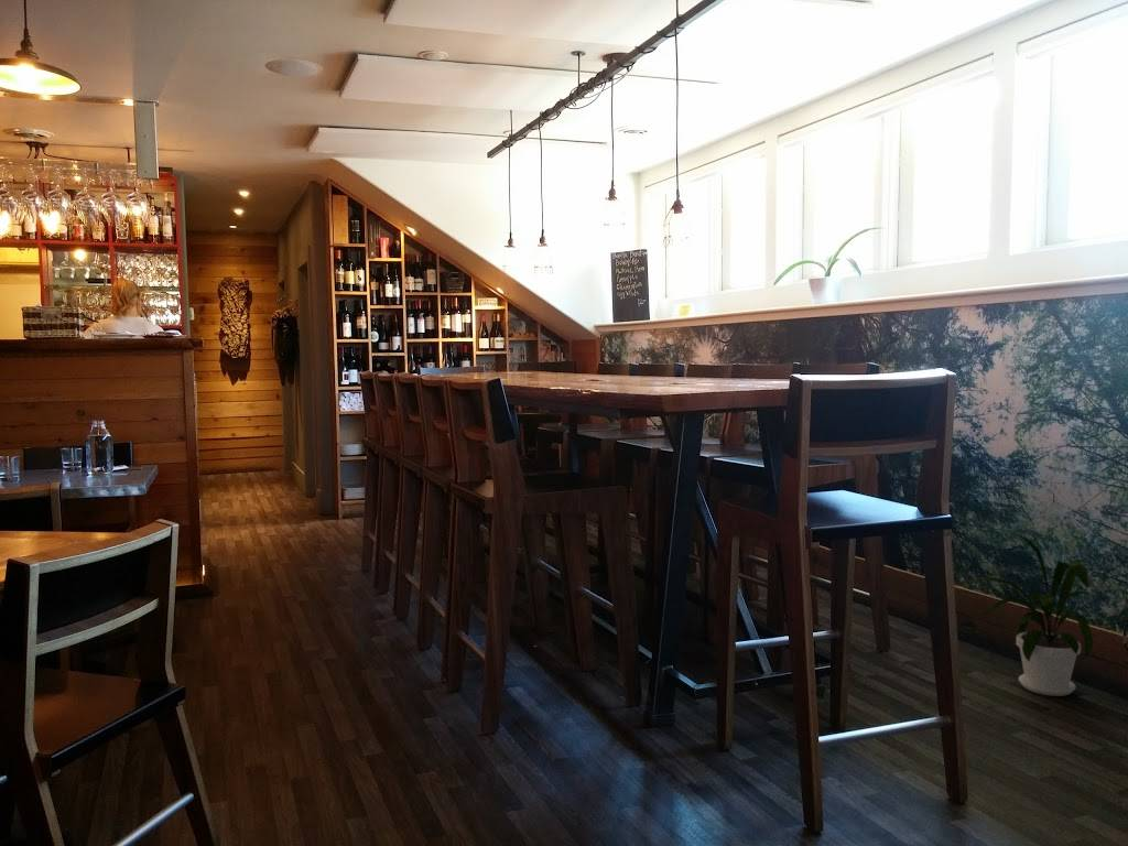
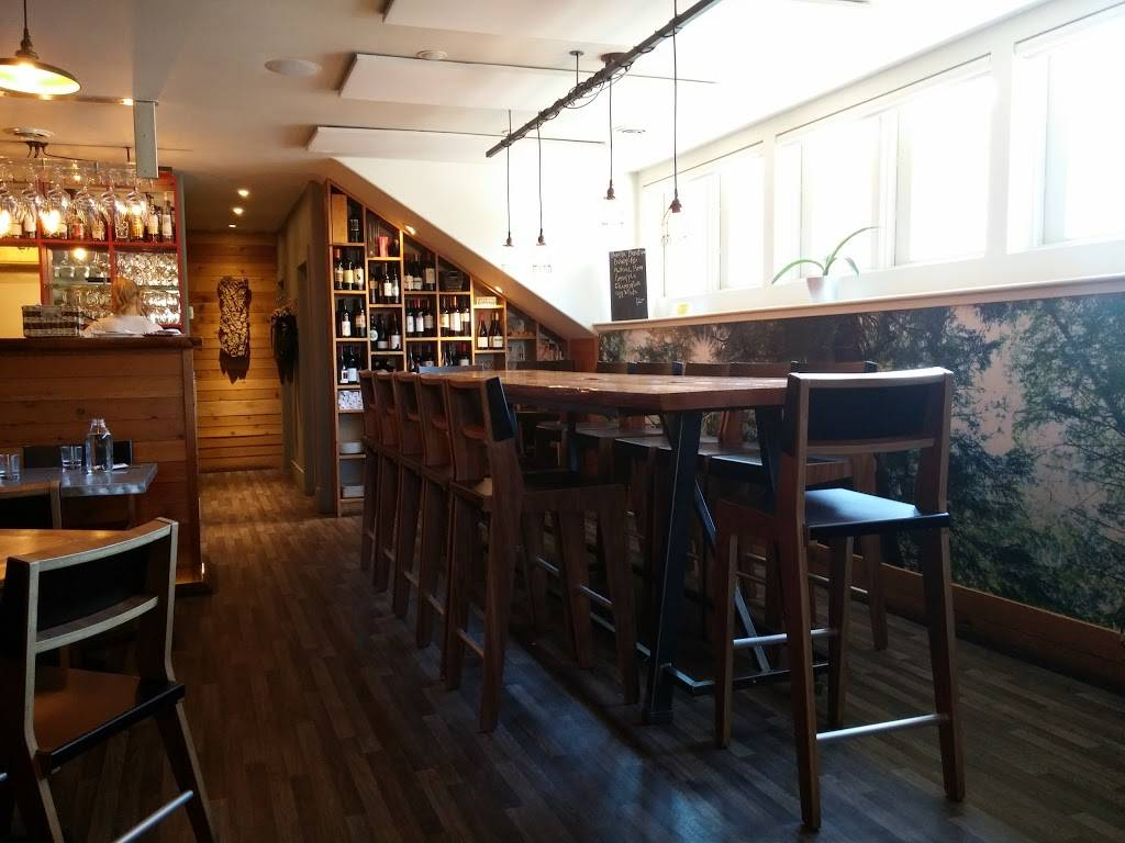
- house plant [953,530,1097,697]
